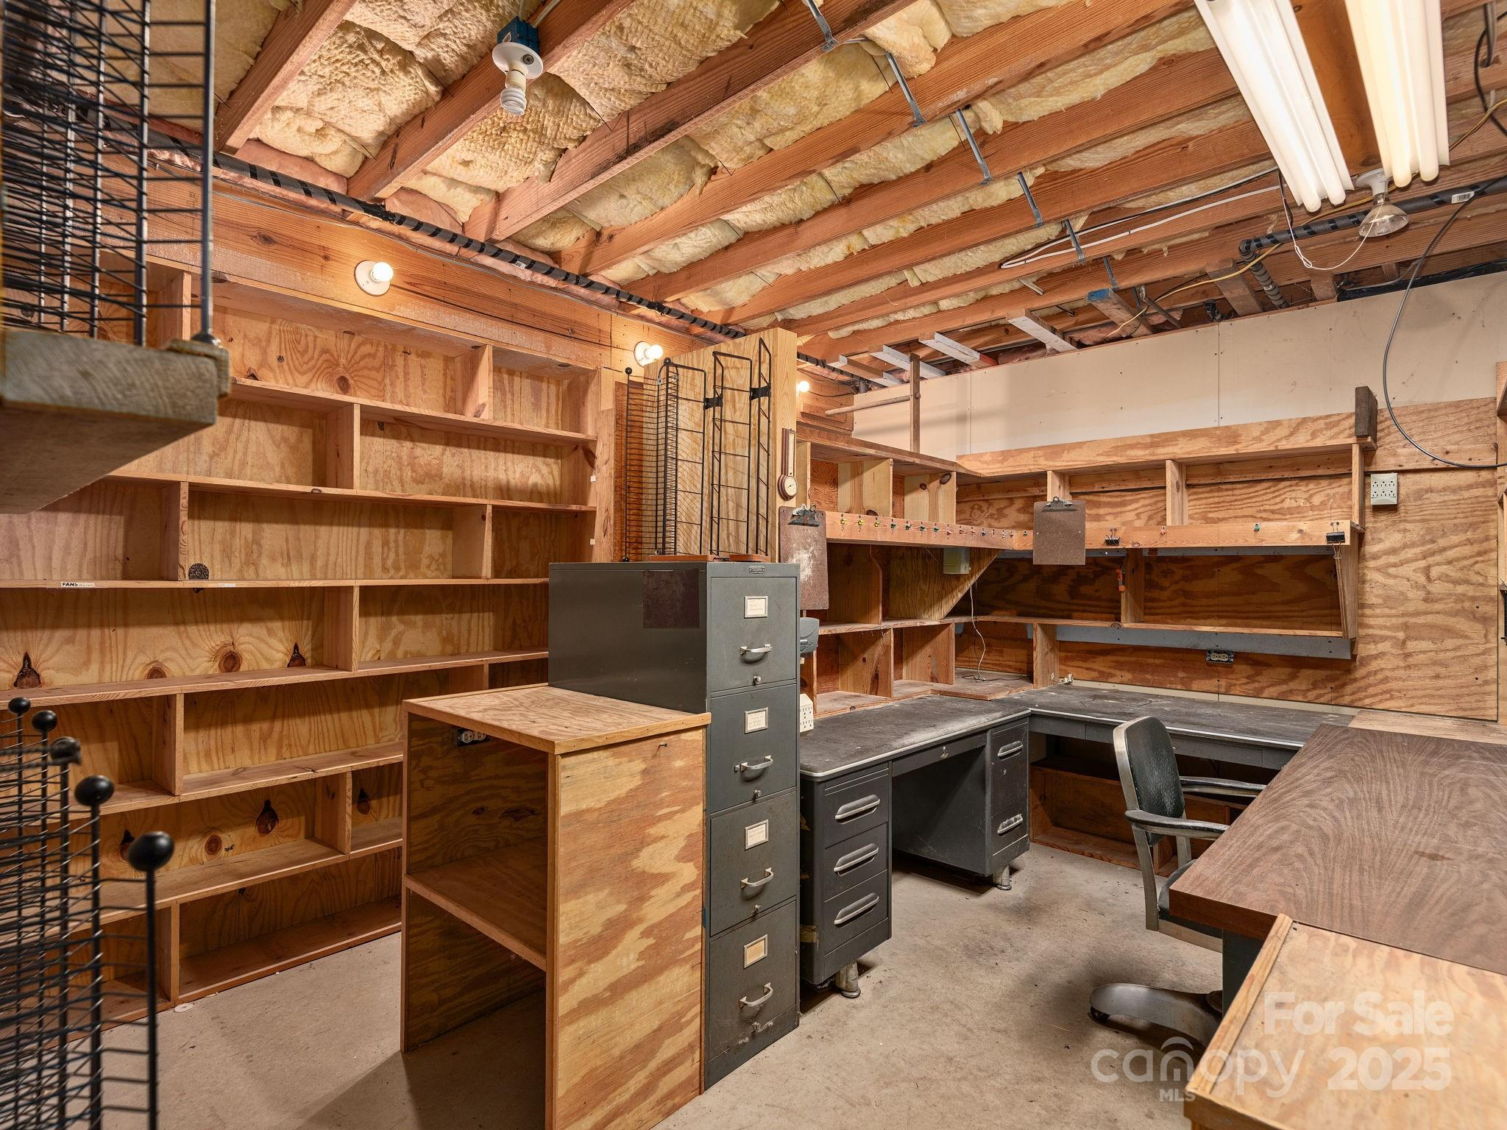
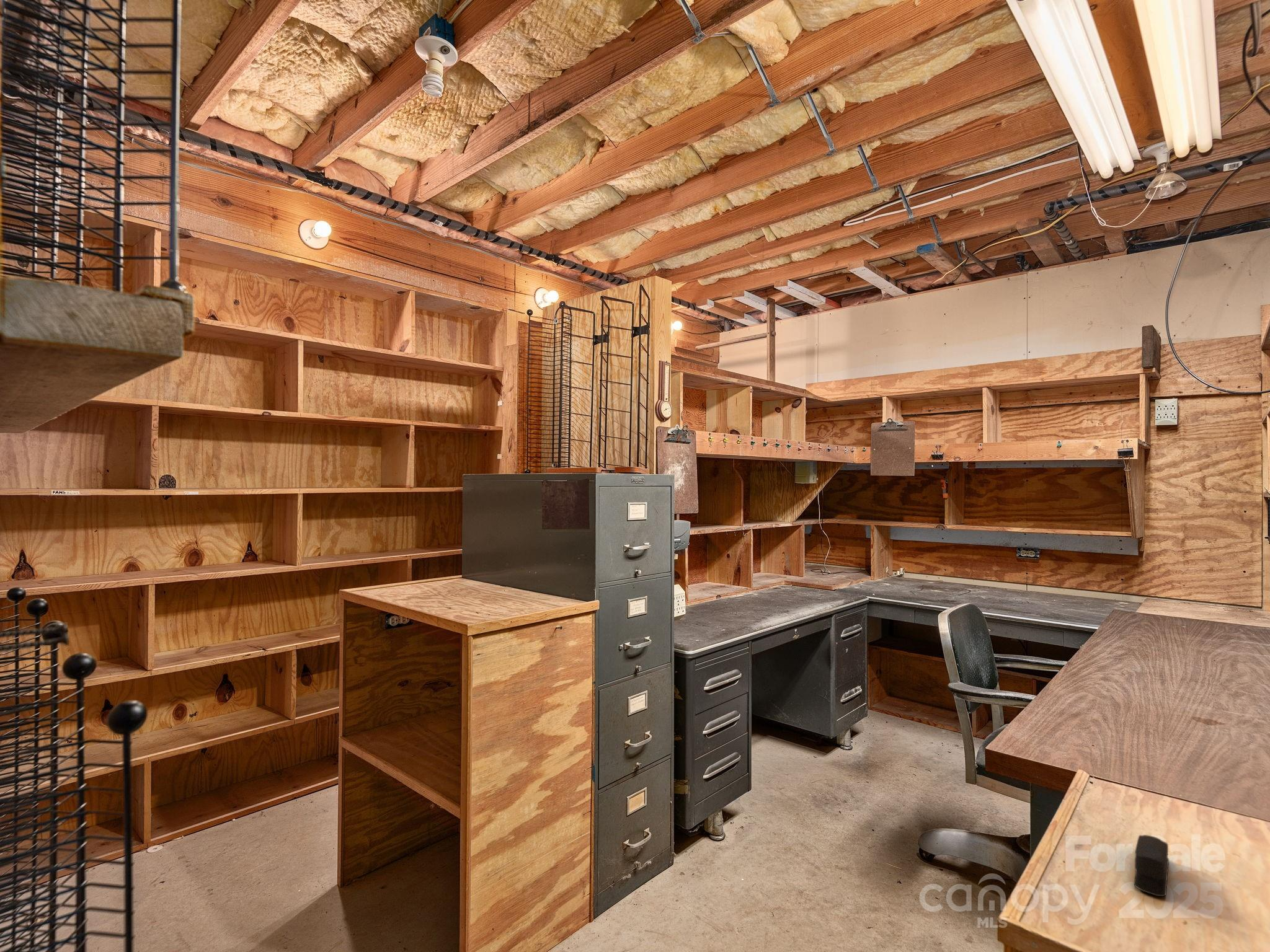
+ stapler [1133,834,1170,897]
